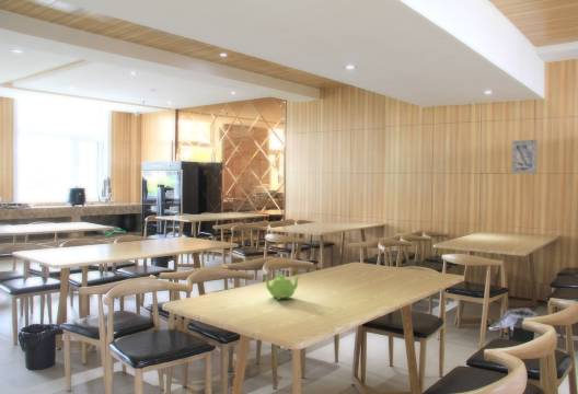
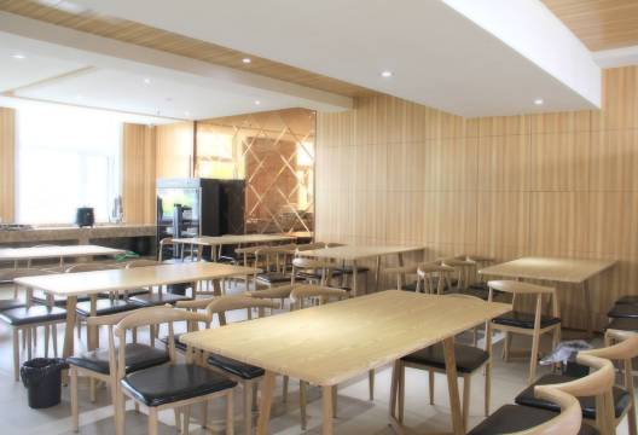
- wall art [511,138,537,175]
- teapot [262,273,301,301]
